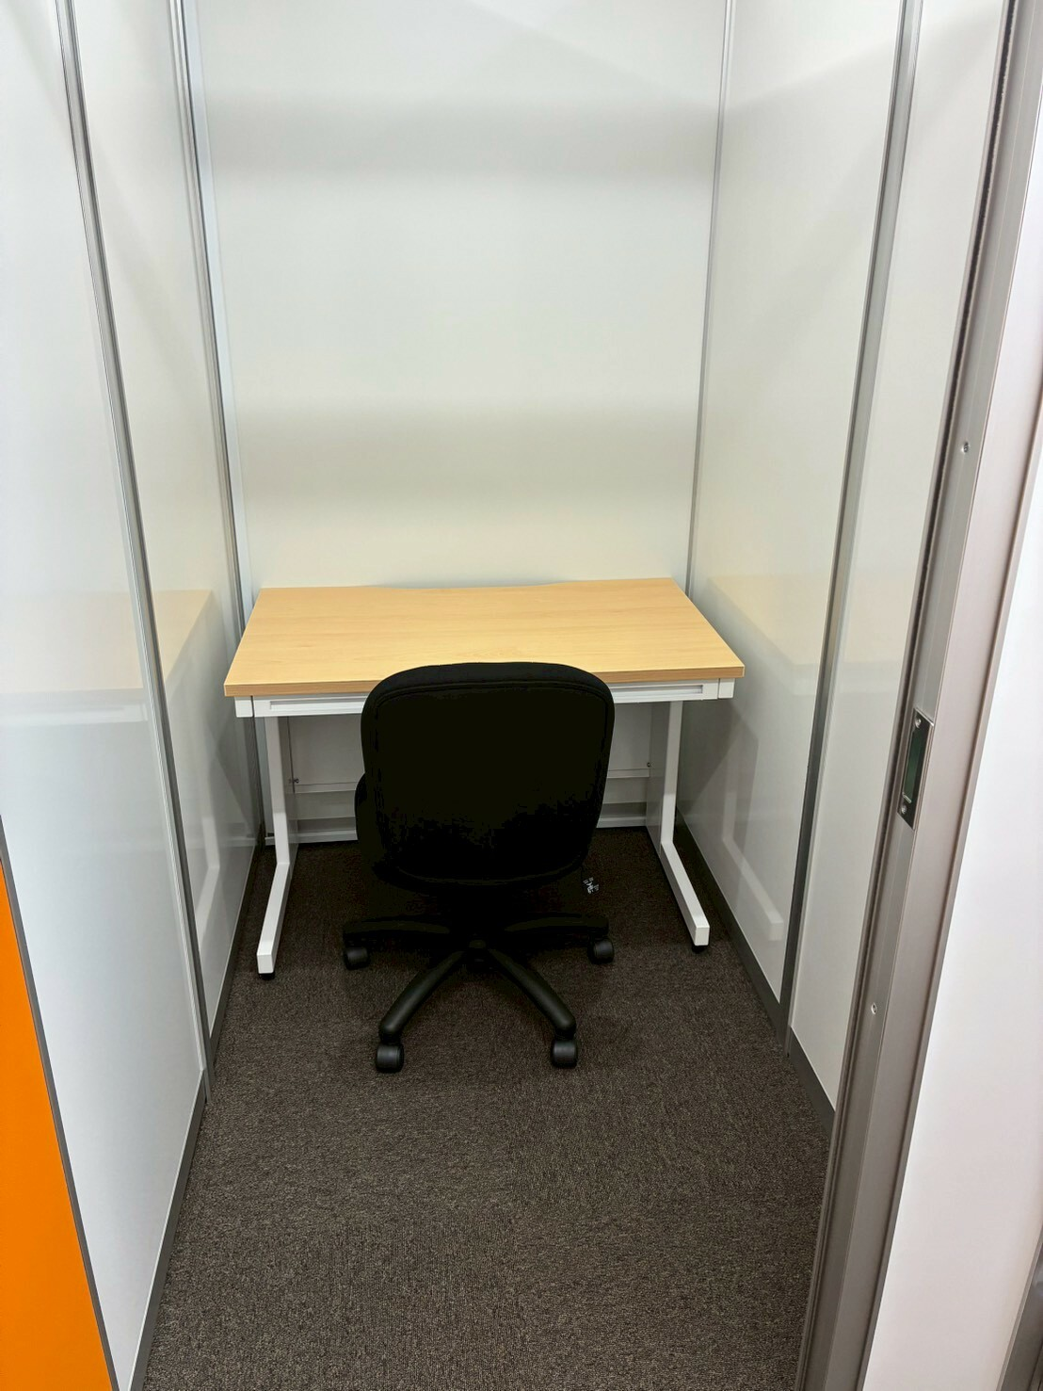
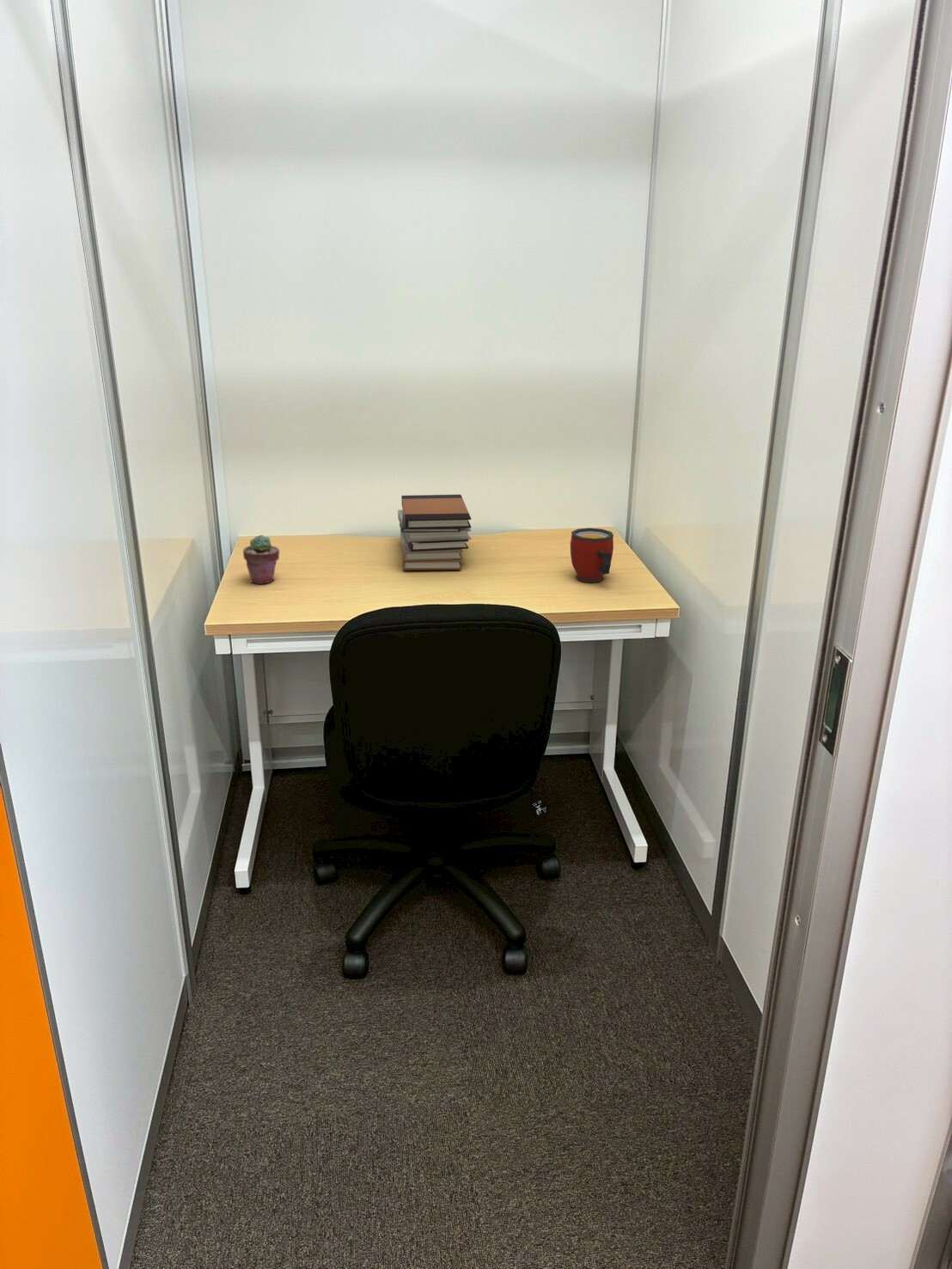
+ mug [570,527,614,583]
+ potted succulent [242,534,280,585]
+ book stack [397,494,472,570]
